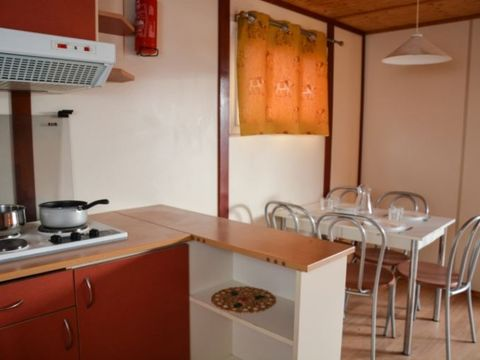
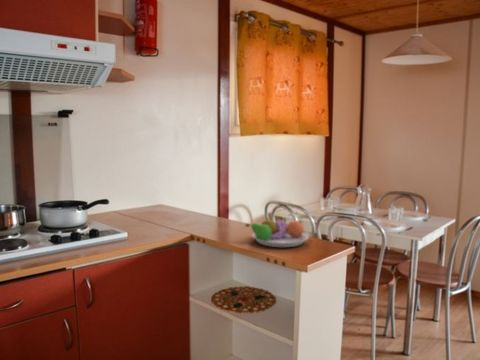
+ fruit bowl [244,215,310,248]
